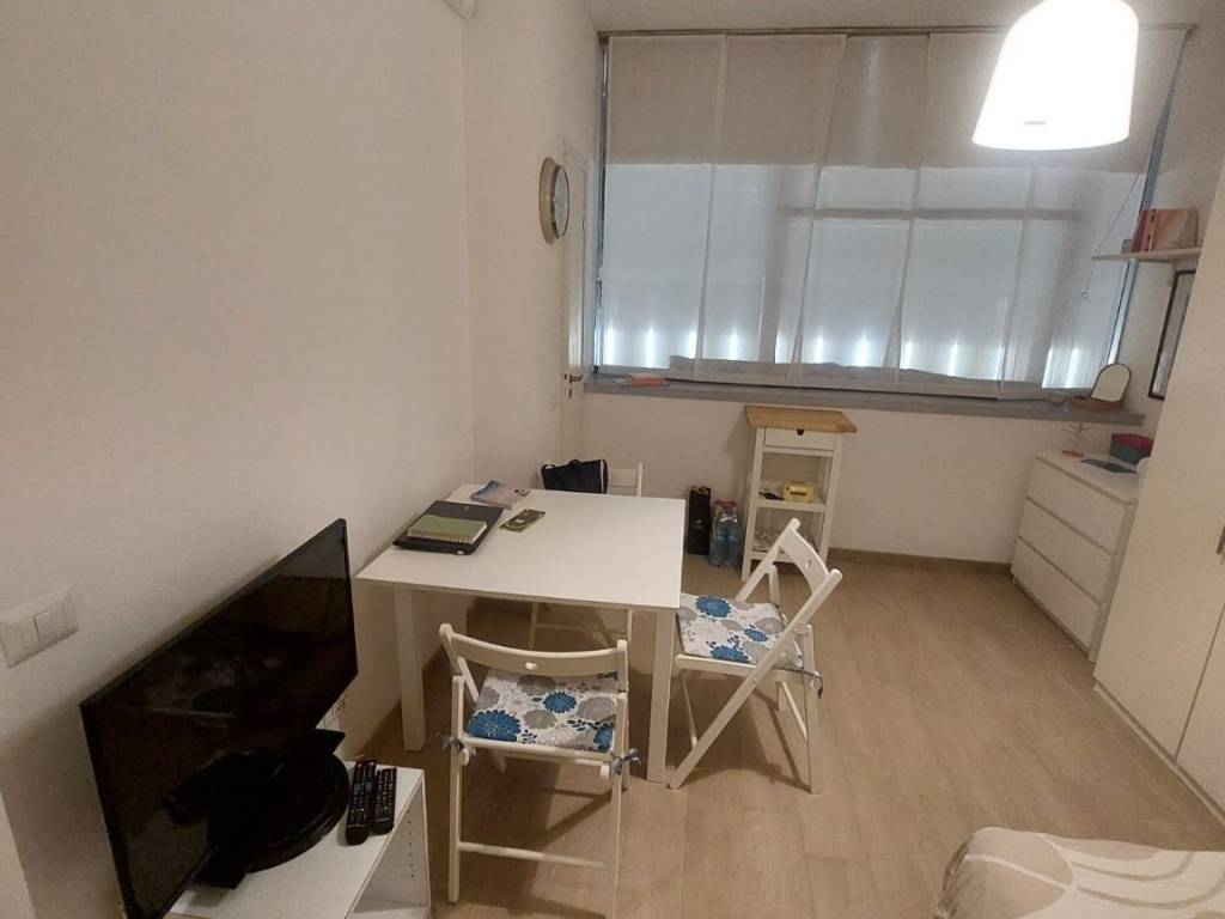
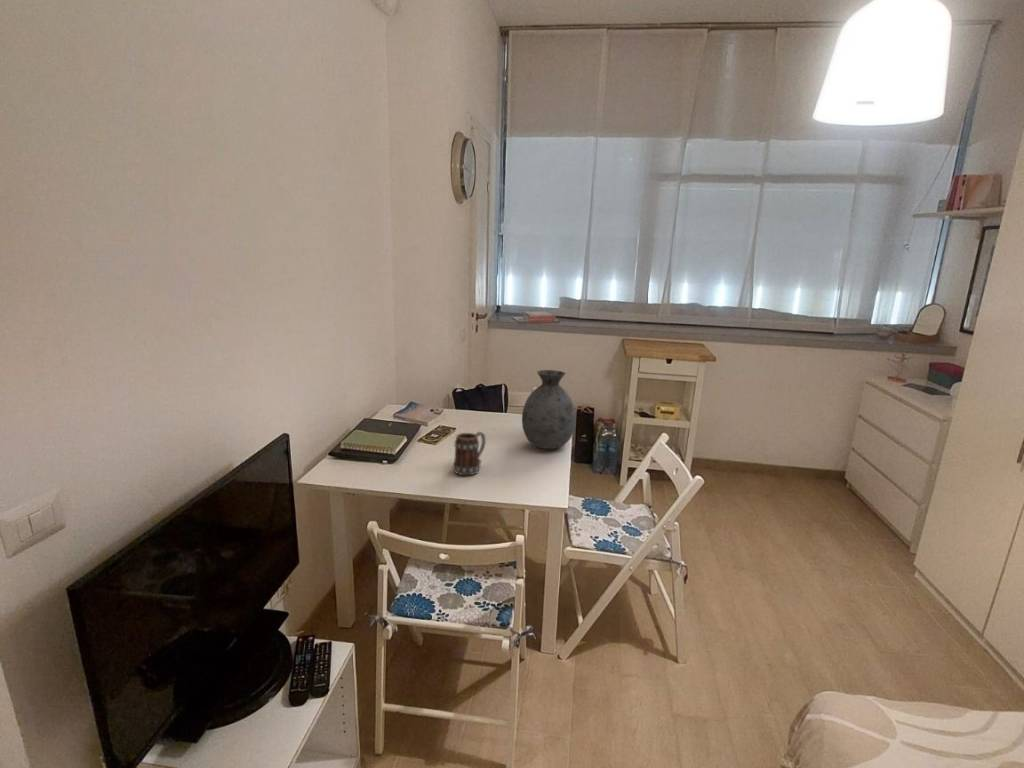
+ vase [521,369,577,450]
+ mug [452,431,486,476]
